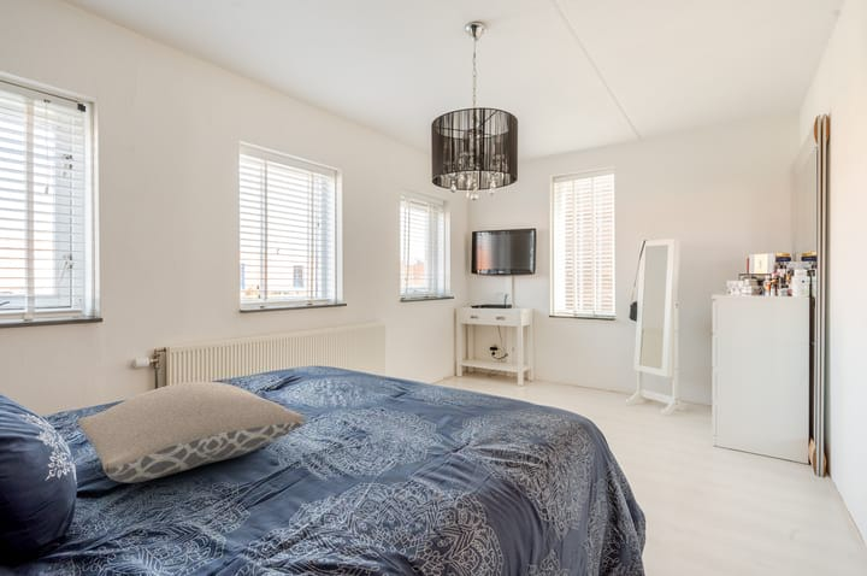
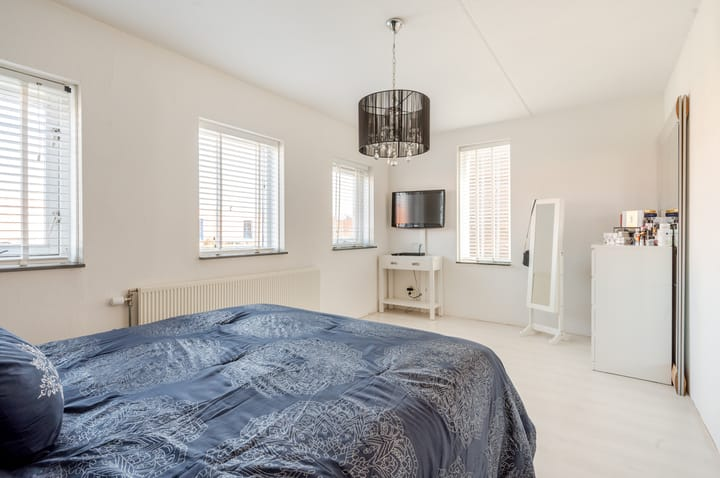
- pillow [77,381,306,484]
